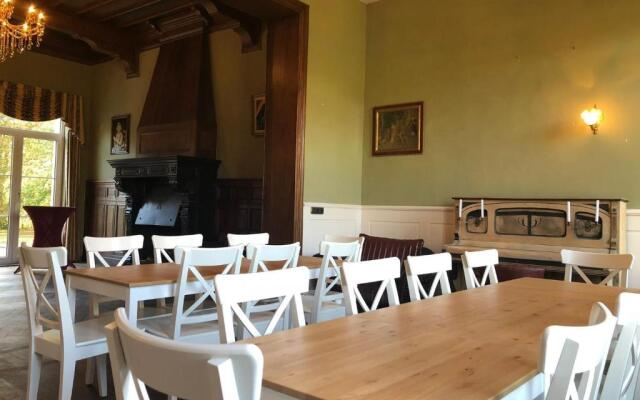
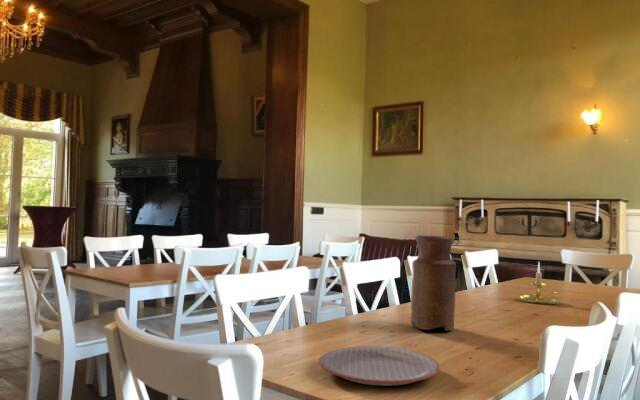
+ vase [410,235,457,332]
+ candle holder [518,261,564,305]
+ plate [318,345,441,387]
